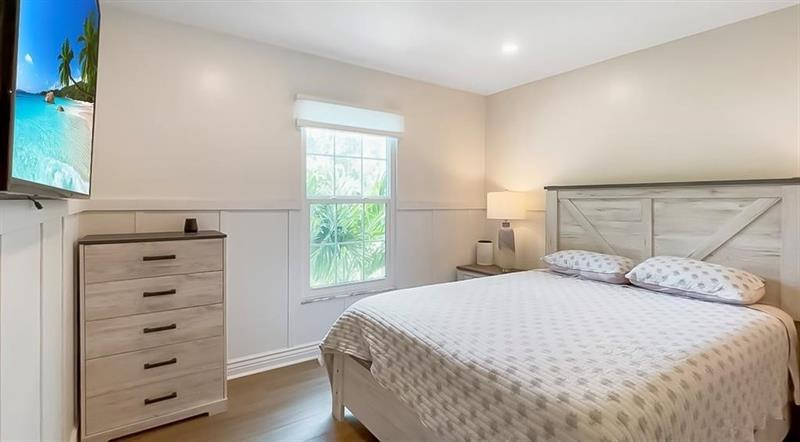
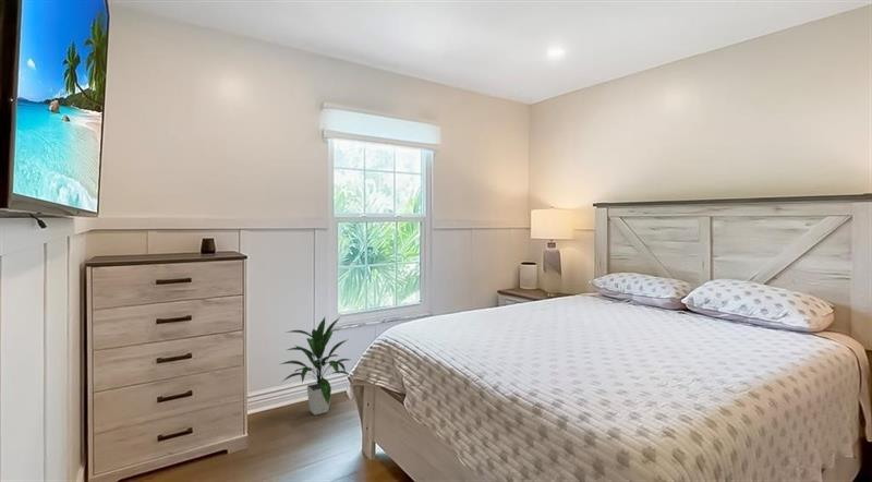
+ indoor plant [280,316,350,415]
